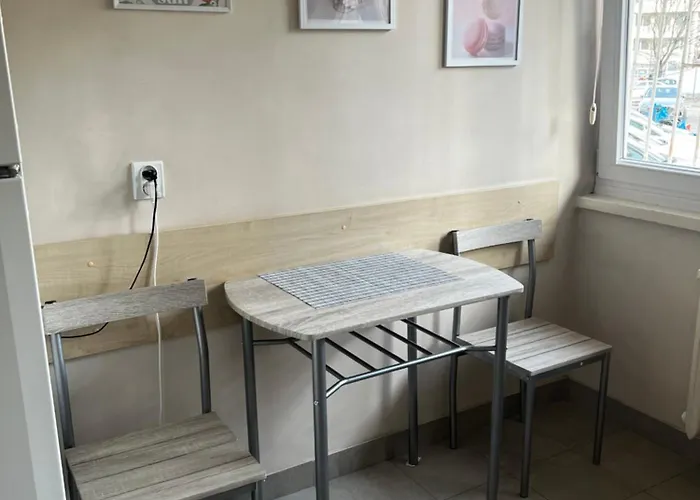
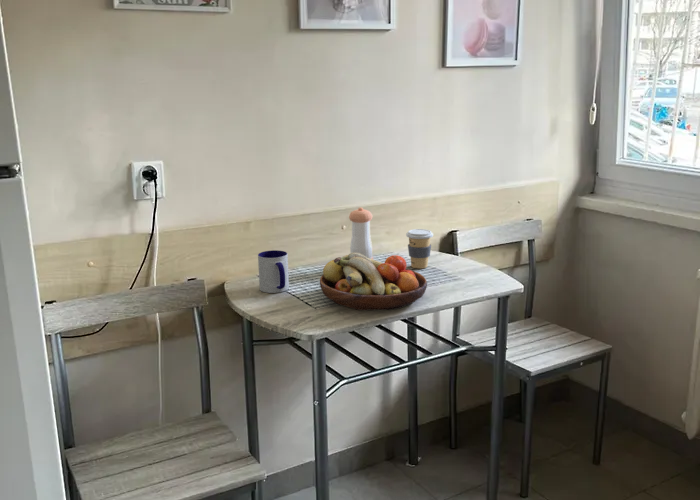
+ pepper shaker [348,206,374,260]
+ mug [257,249,290,294]
+ fruit bowl [319,252,428,311]
+ coffee cup [405,228,434,270]
